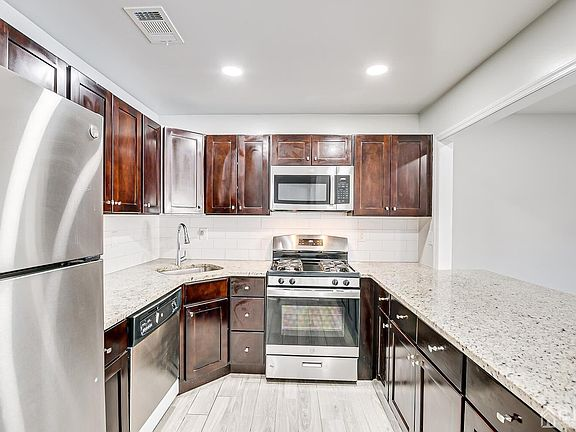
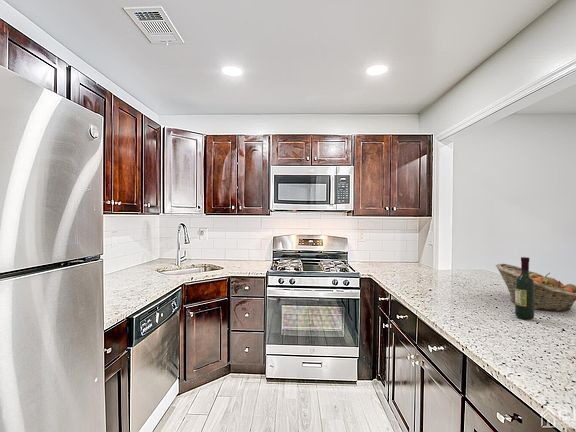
+ fruit basket [495,263,576,312]
+ wine bottle [514,256,535,321]
